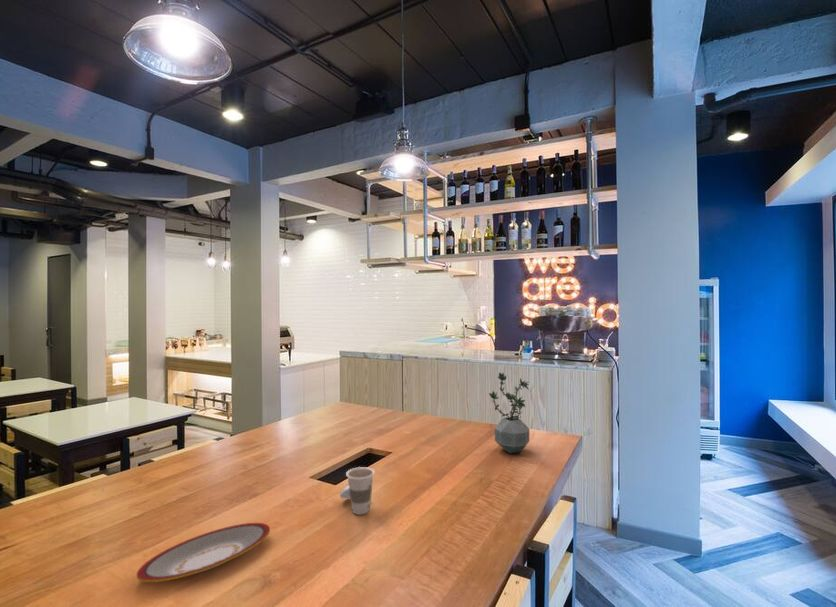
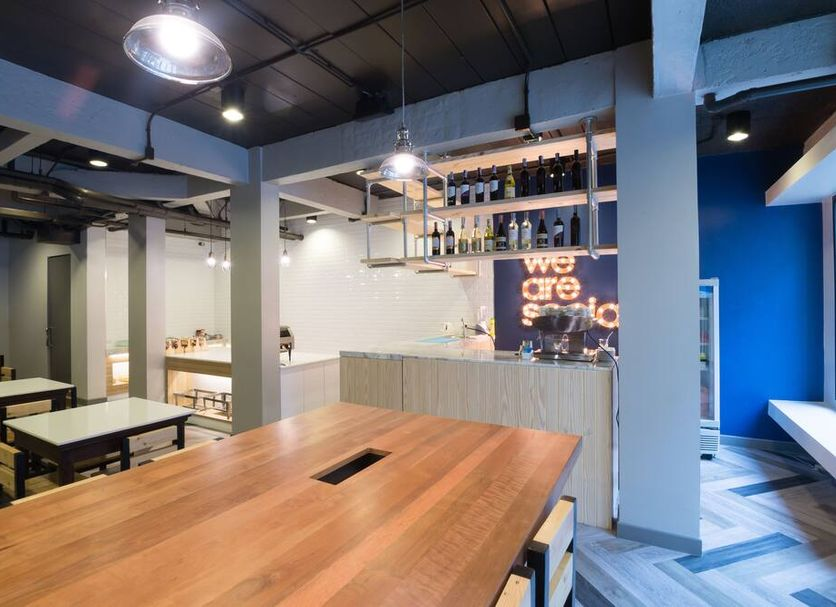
- potted plant [488,371,530,454]
- cup [339,466,376,516]
- plate [136,522,271,583]
